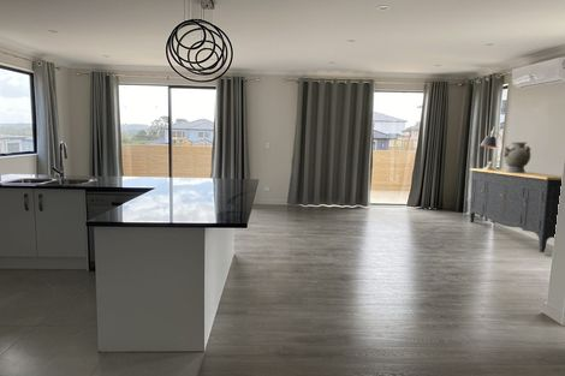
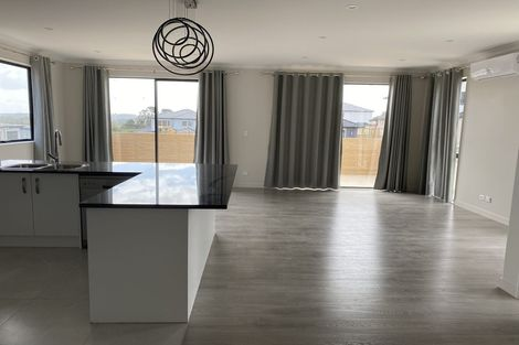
- decorative urn [502,141,531,173]
- sideboard [469,167,563,253]
- lamp [480,126,504,171]
